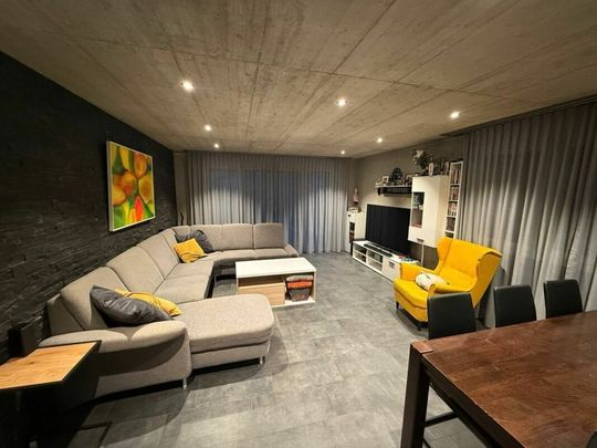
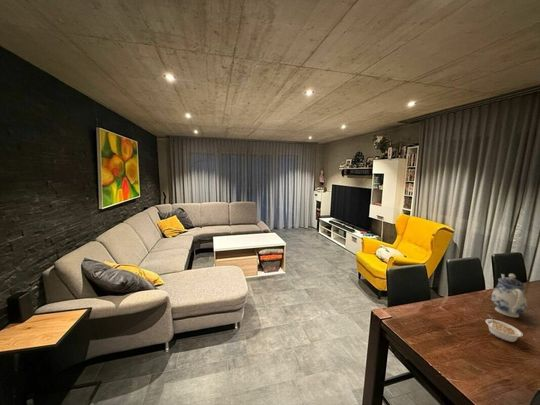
+ teapot [490,273,528,318]
+ legume [485,314,524,343]
